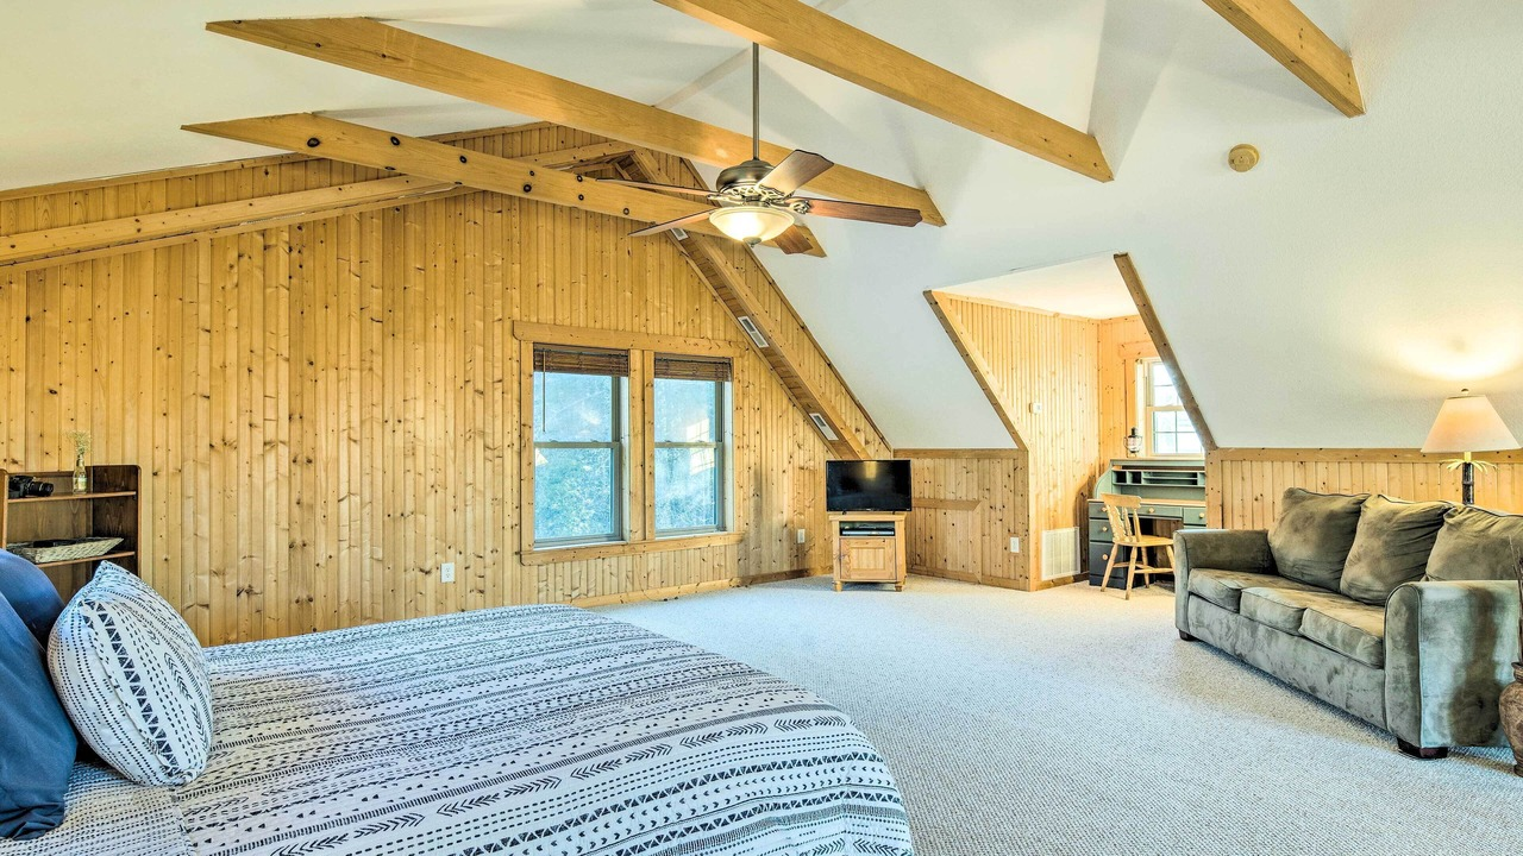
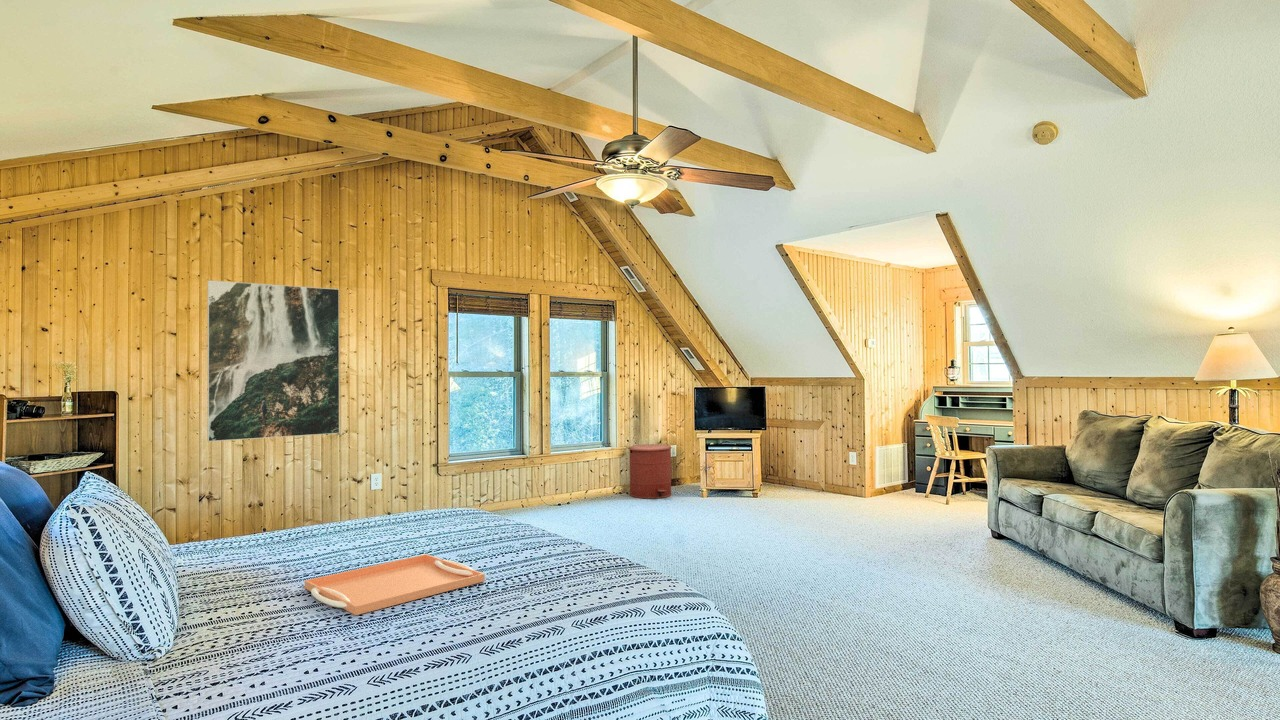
+ trash can [627,443,673,499]
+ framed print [206,279,341,443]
+ serving tray [304,553,486,616]
